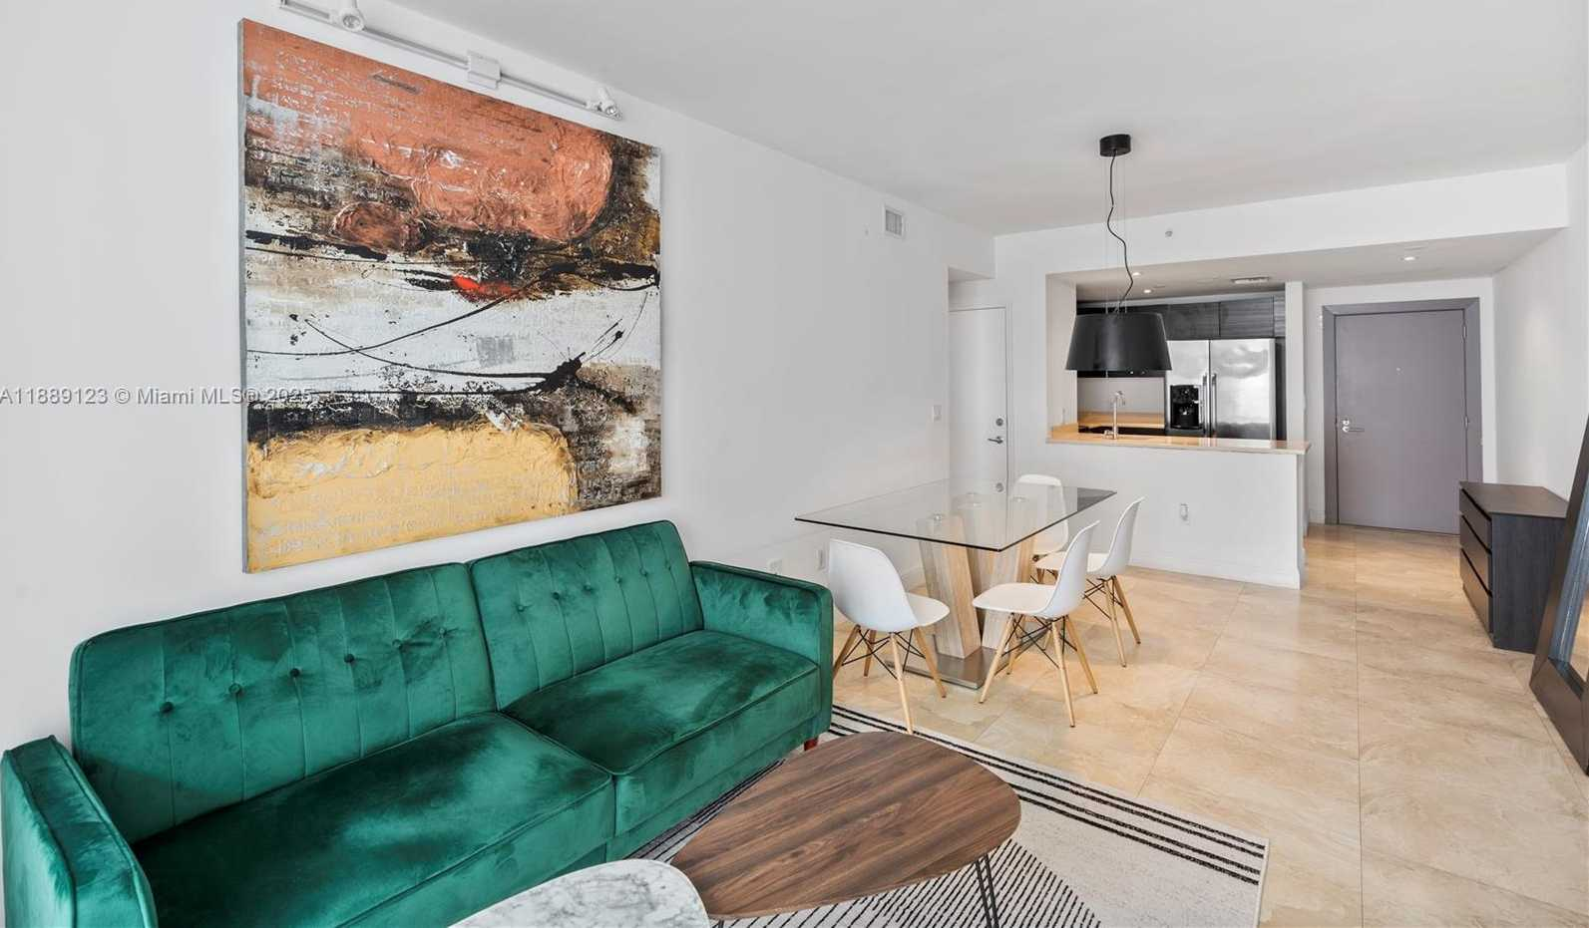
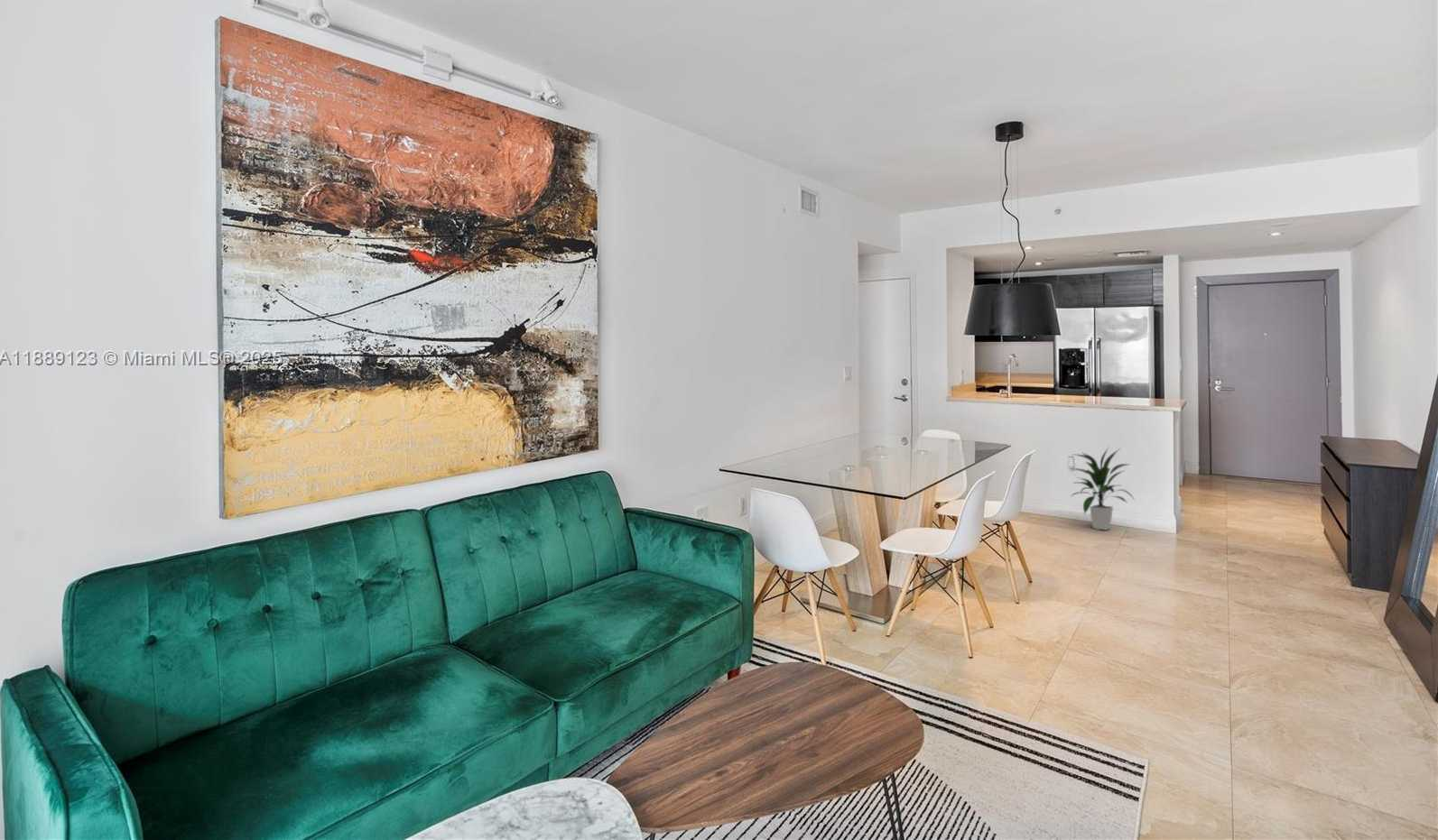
+ indoor plant [1066,447,1136,531]
